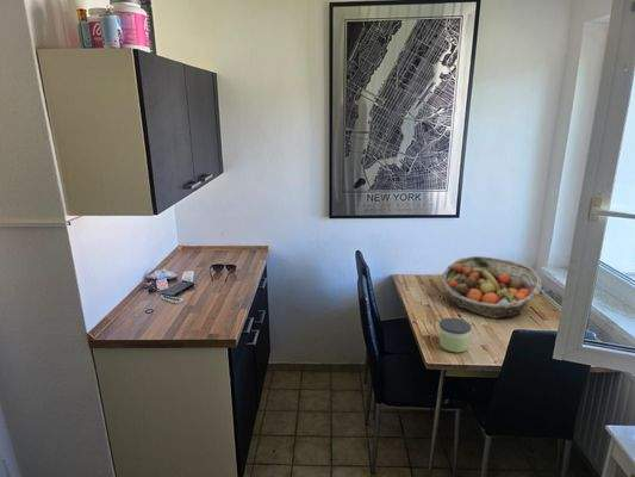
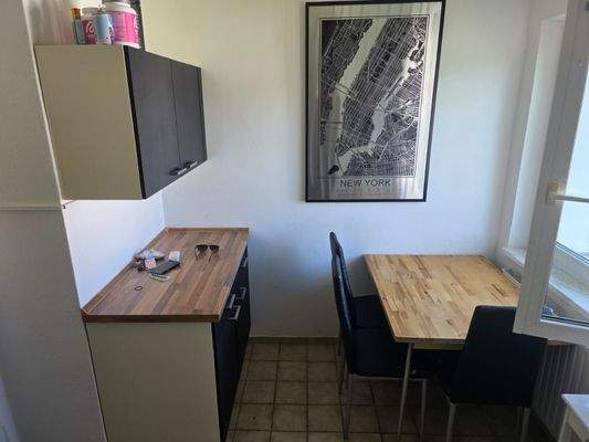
- candle [438,317,472,353]
- fruit basket [441,255,542,320]
